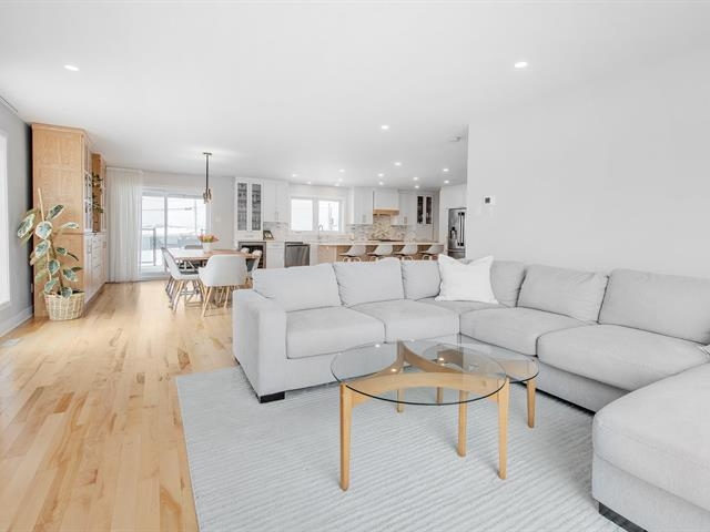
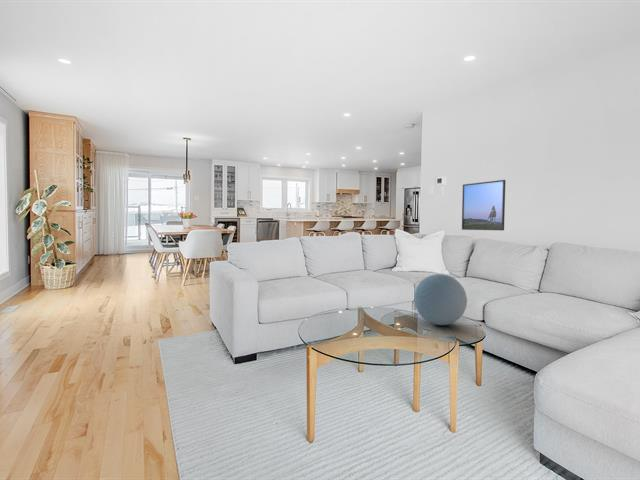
+ decorative orb [413,273,468,326]
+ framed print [461,179,506,231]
